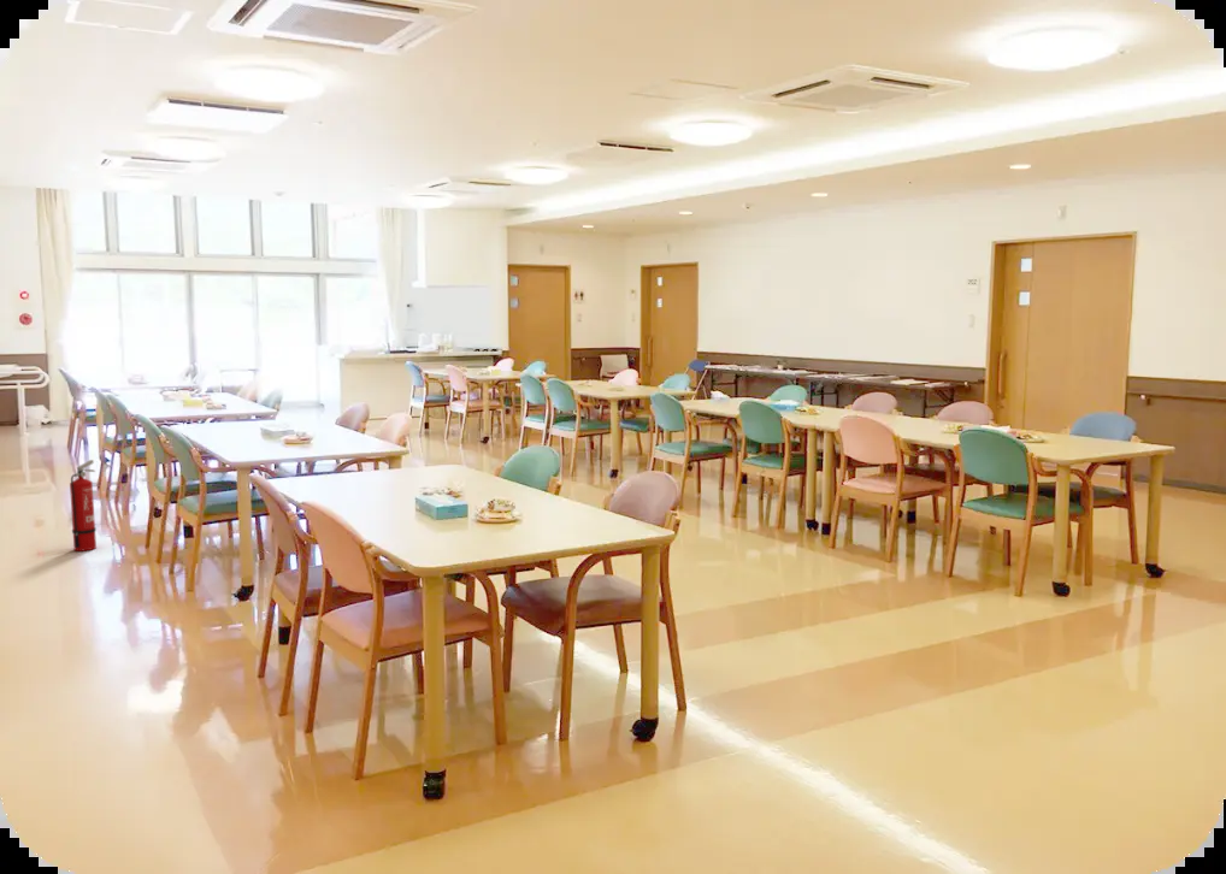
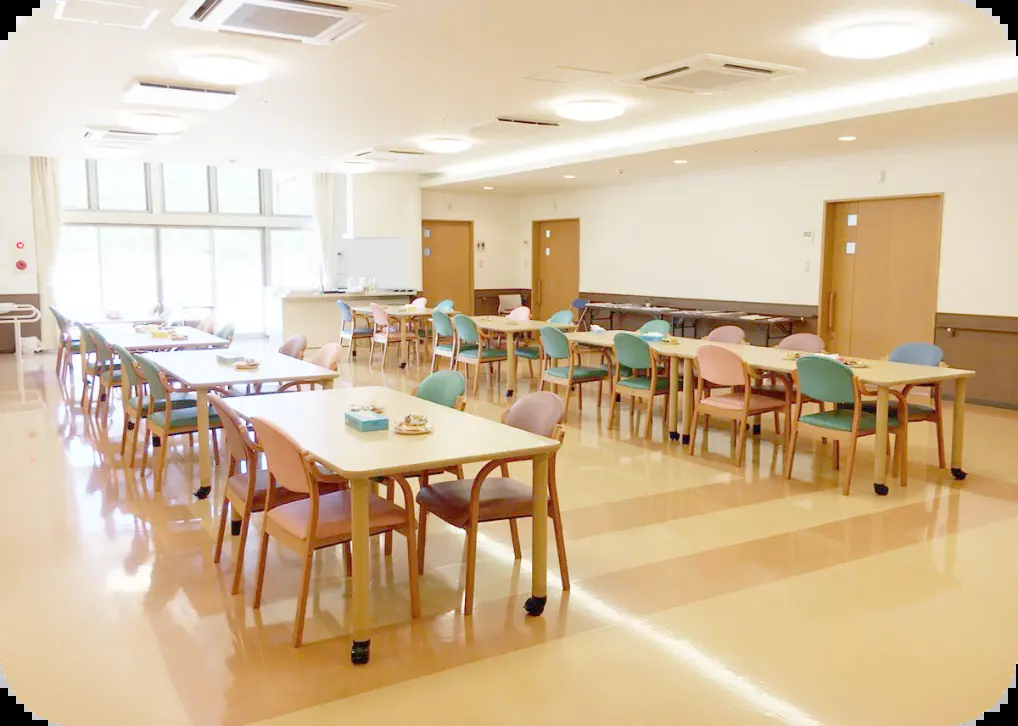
- fire extinguisher [69,459,98,553]
